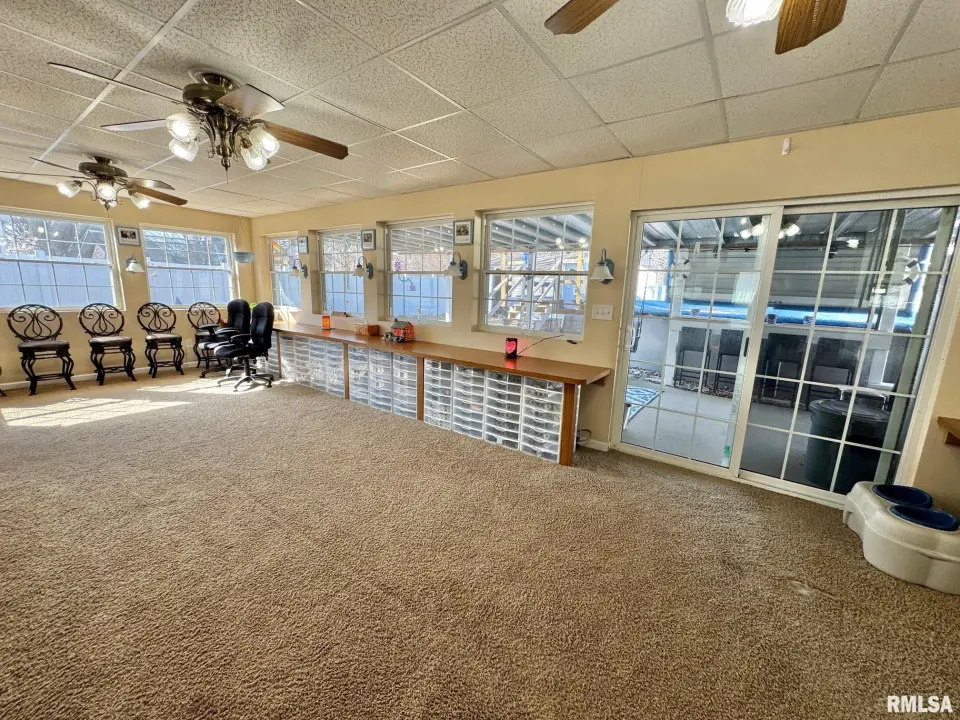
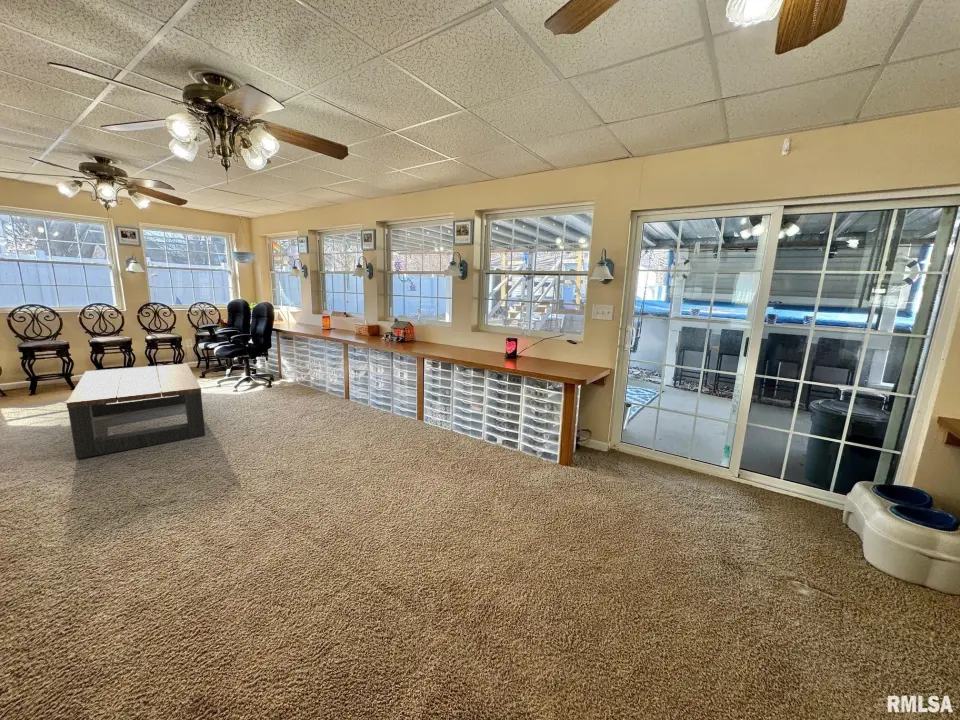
+ coffee table [65,363,206,460]
